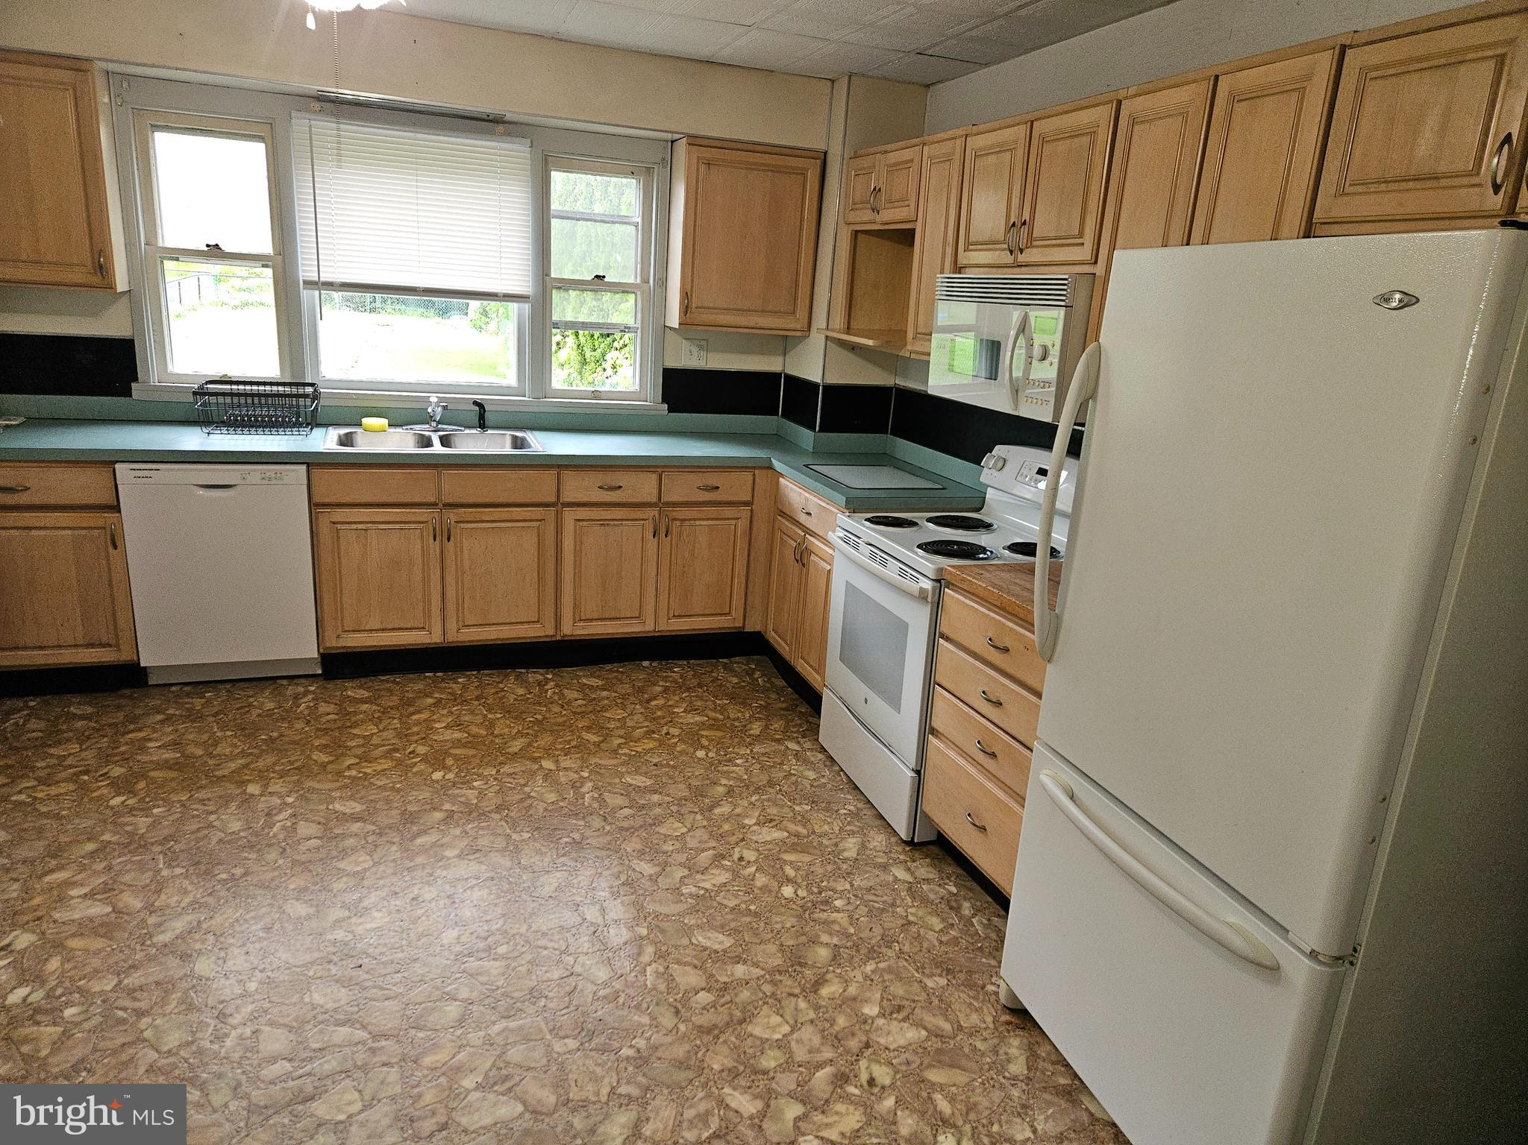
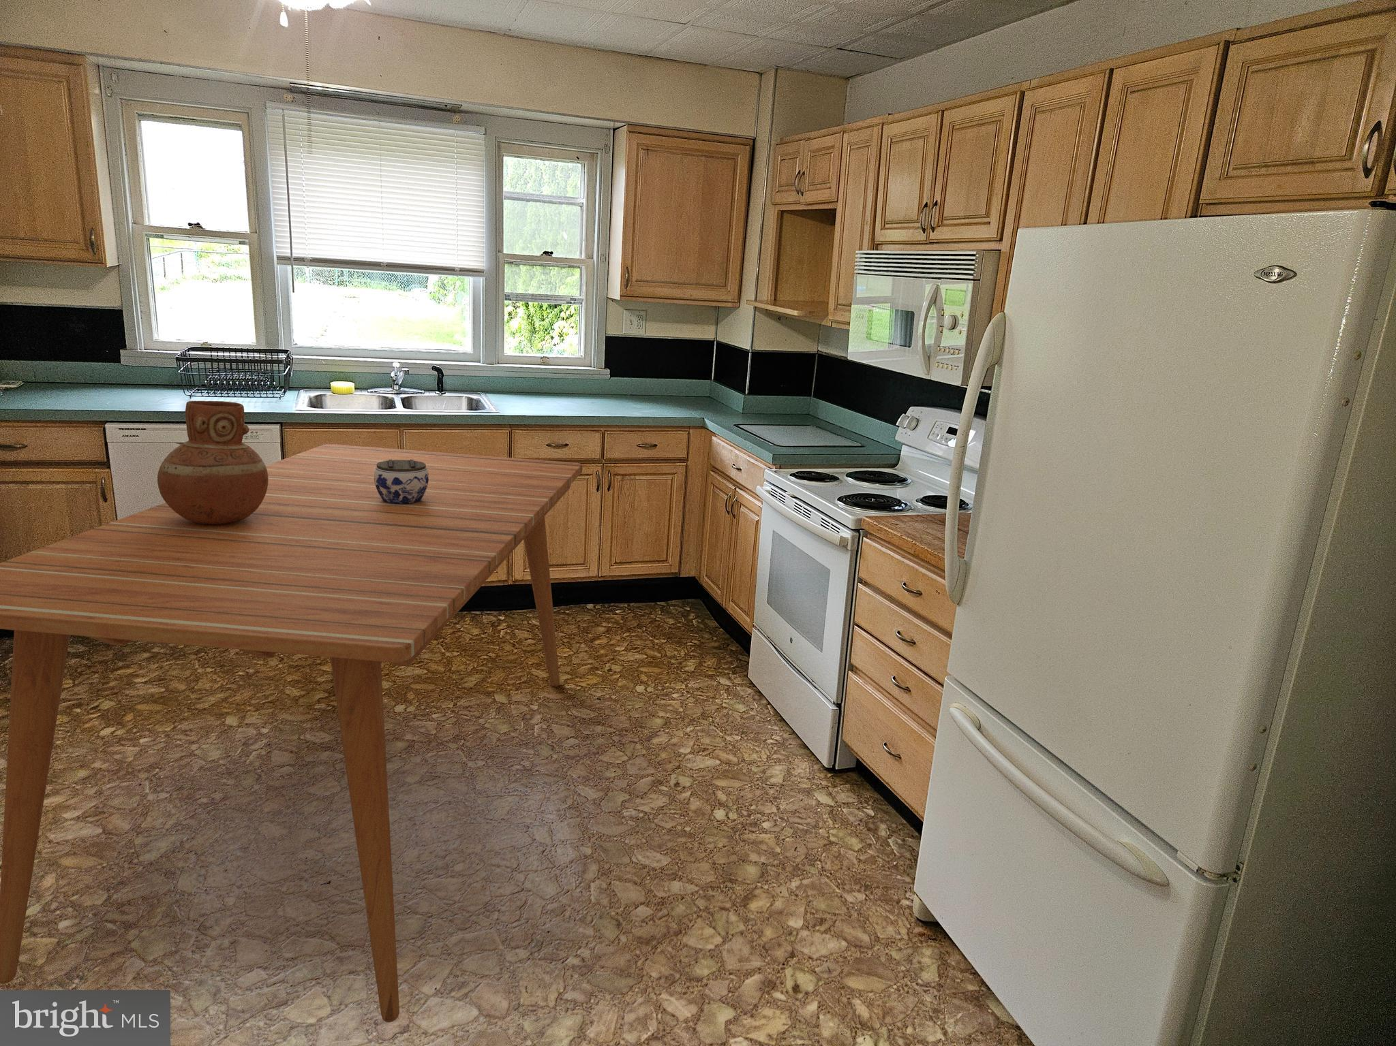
+ dining table [0,443,583,1023]
+ vase [157,400,268,524]
+ jar [374,459,429,504]
